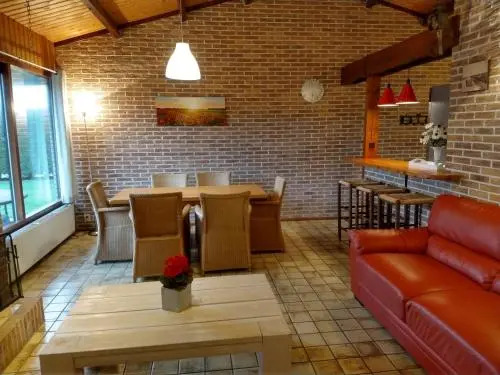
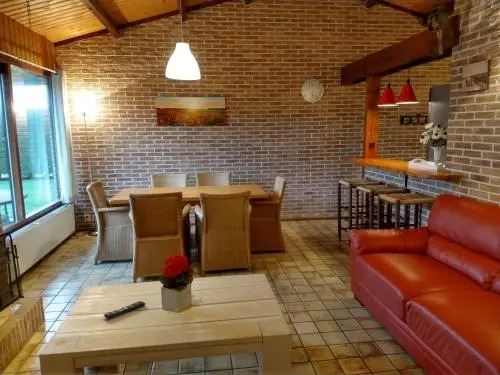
+ remote control [103,300,146,319]
